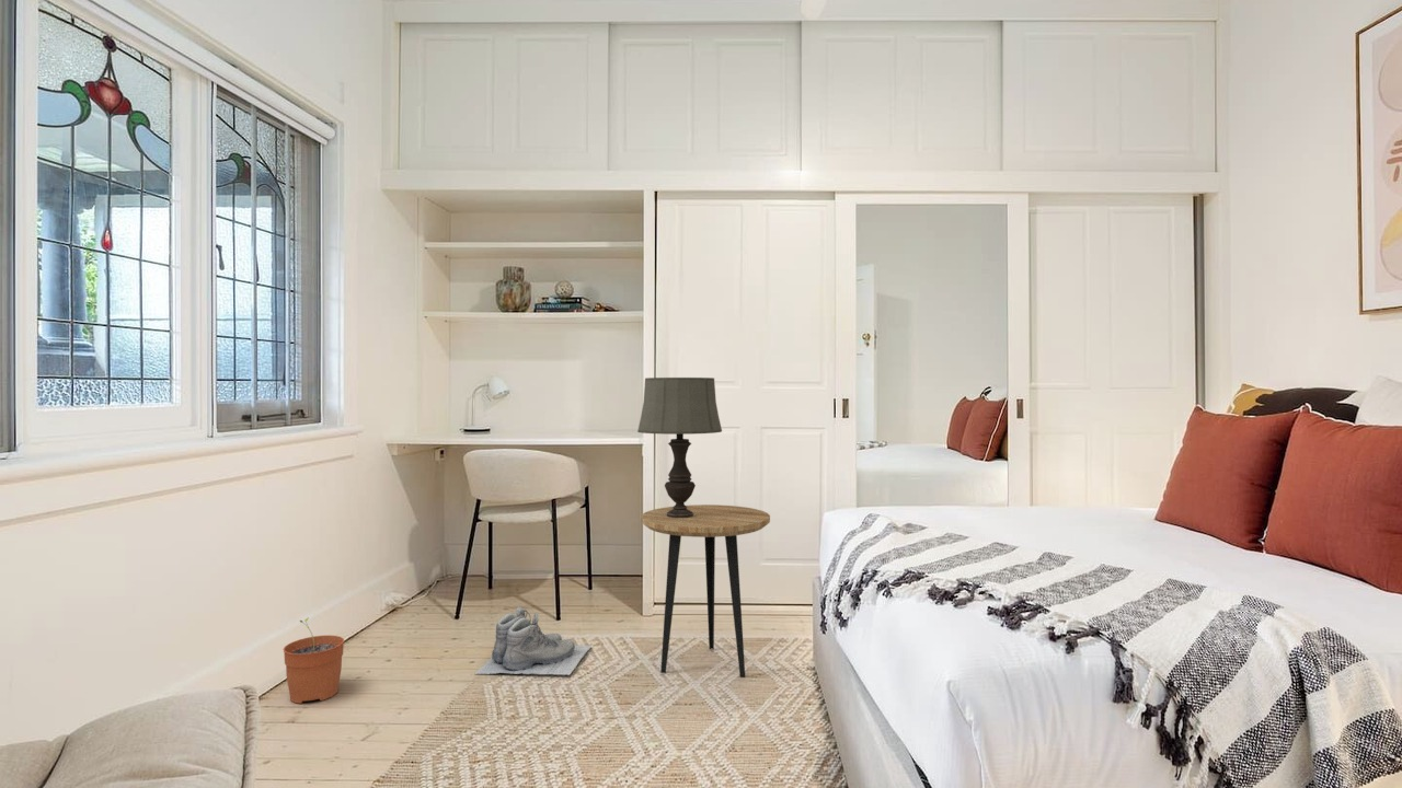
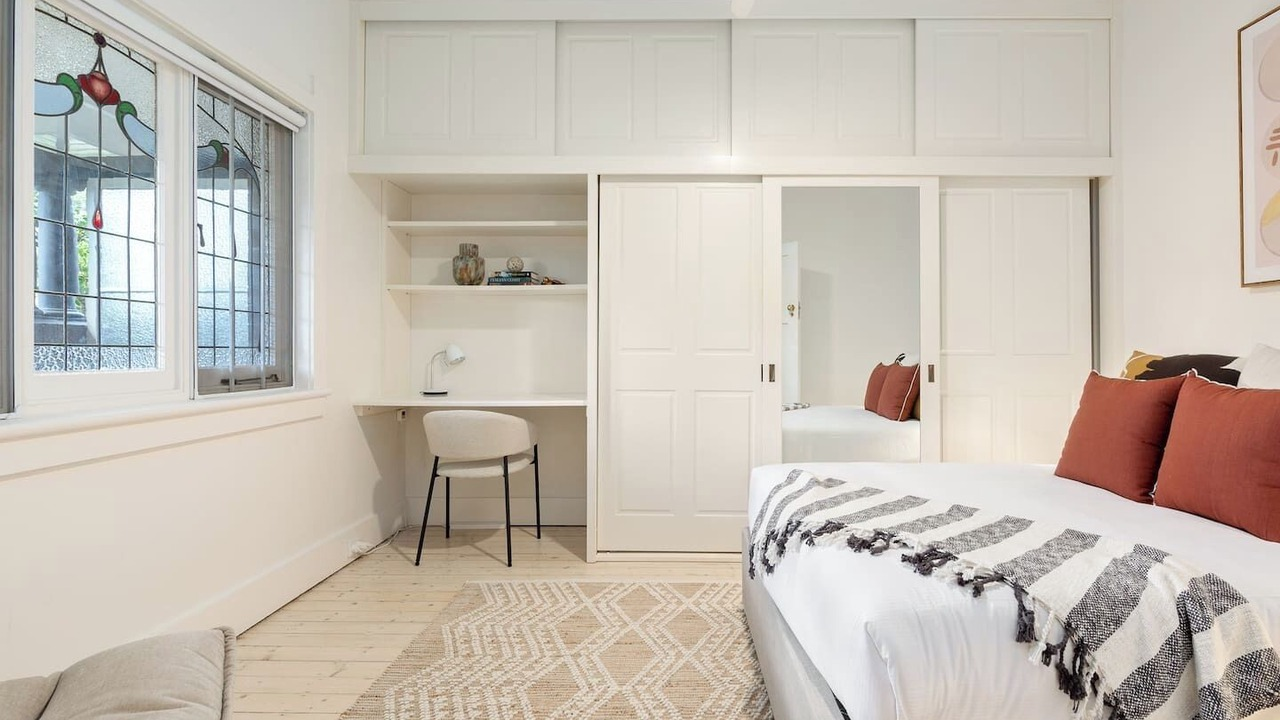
- boots [474,606,593,676]
- side table [641,503,771,679]
- plant pot [283,616,345,705]
- table lamp [636,376,723,518]
